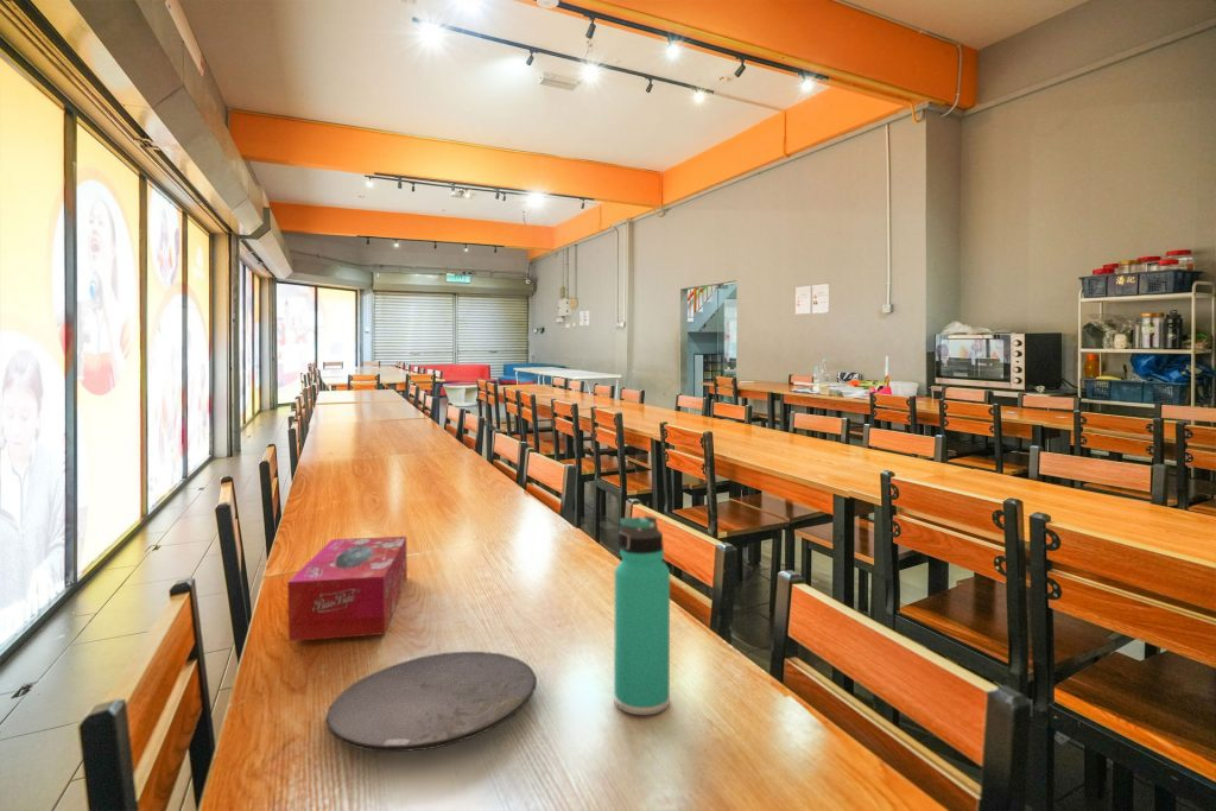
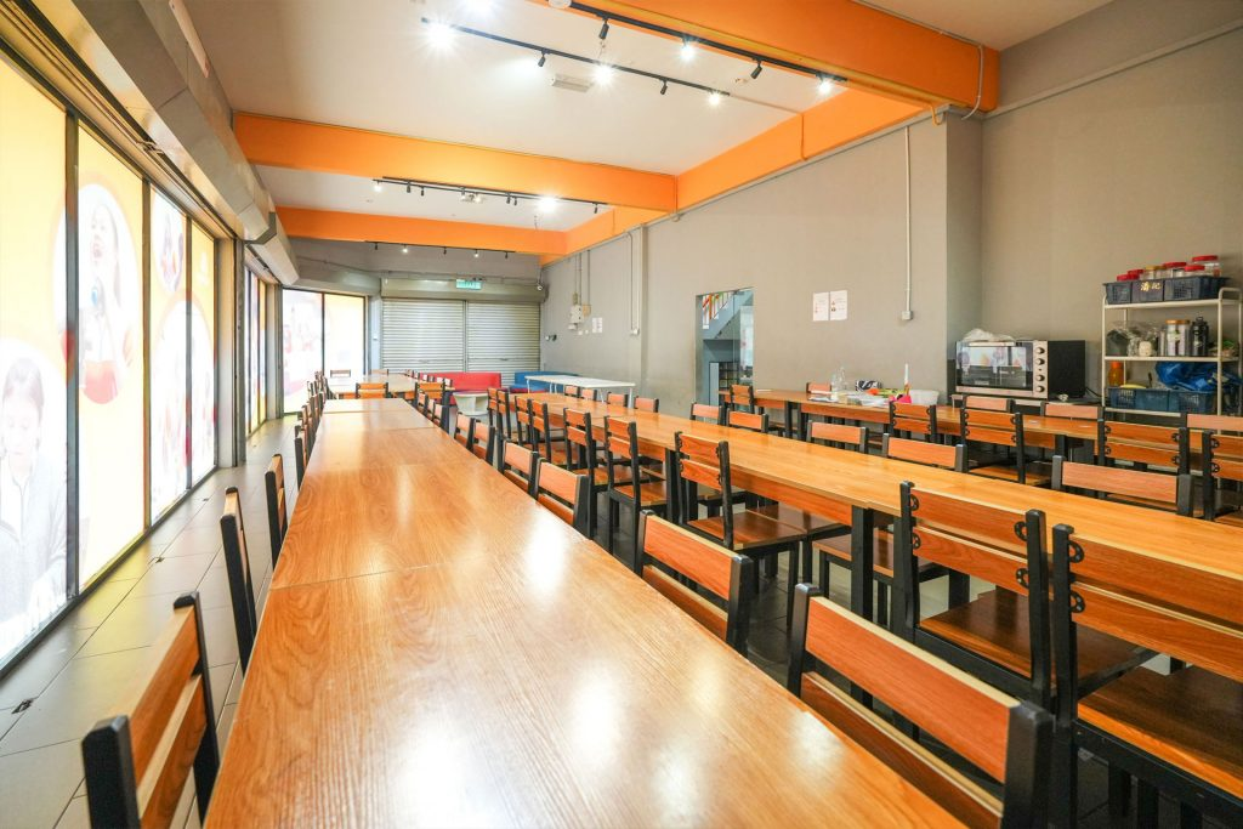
- tissue box [286,536,408,642]
- plate [324,651,538,753]
- thermos bottle [613,514,671,716]
